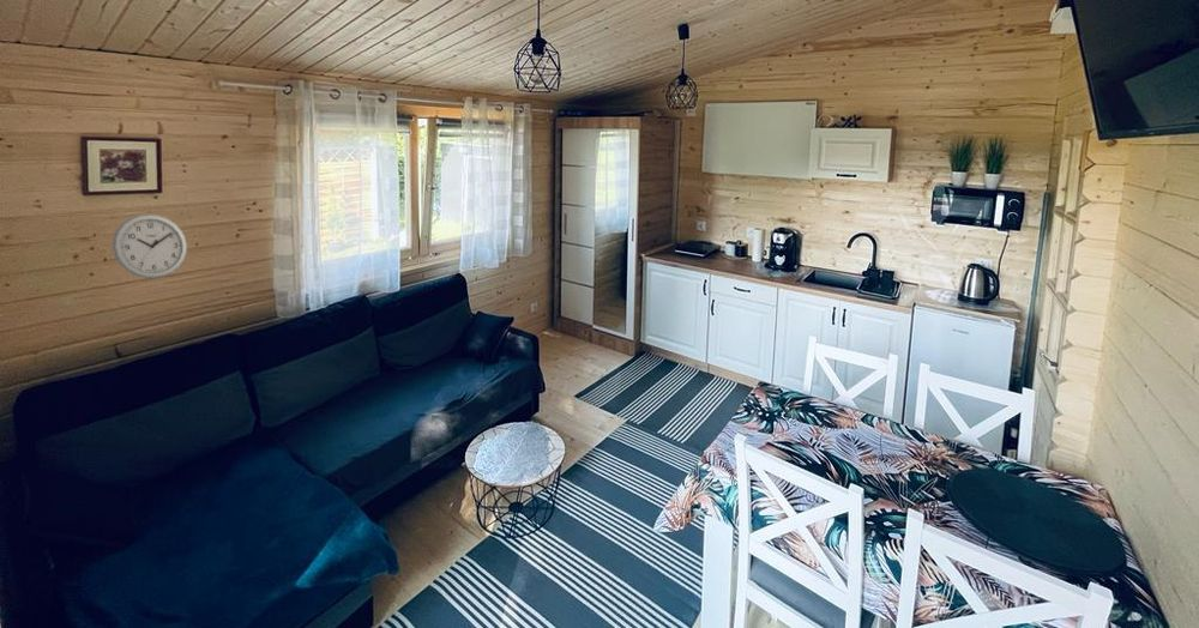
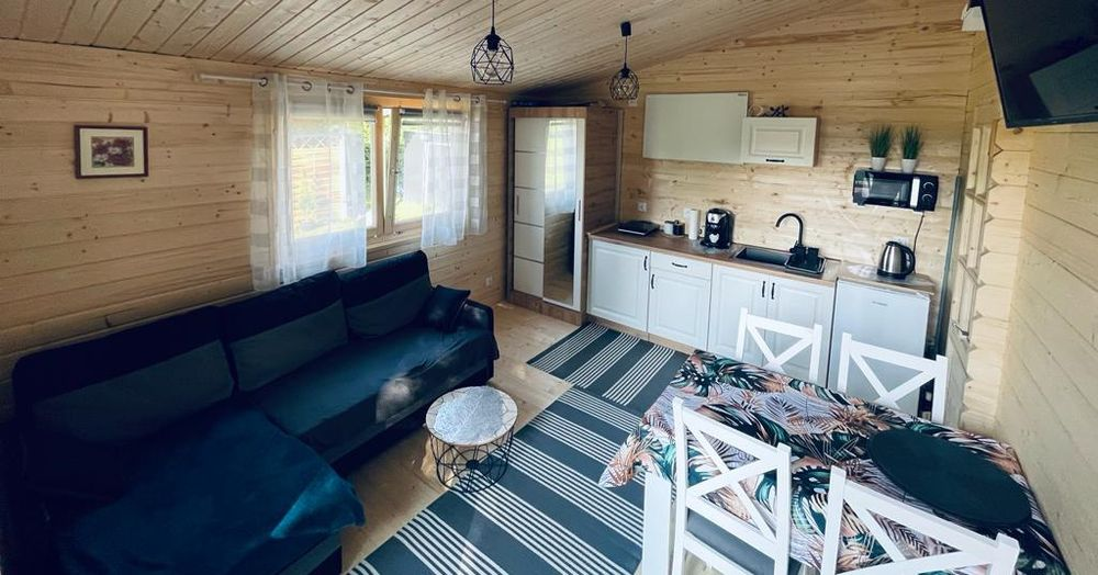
- wall clock [112,212,188,279]
